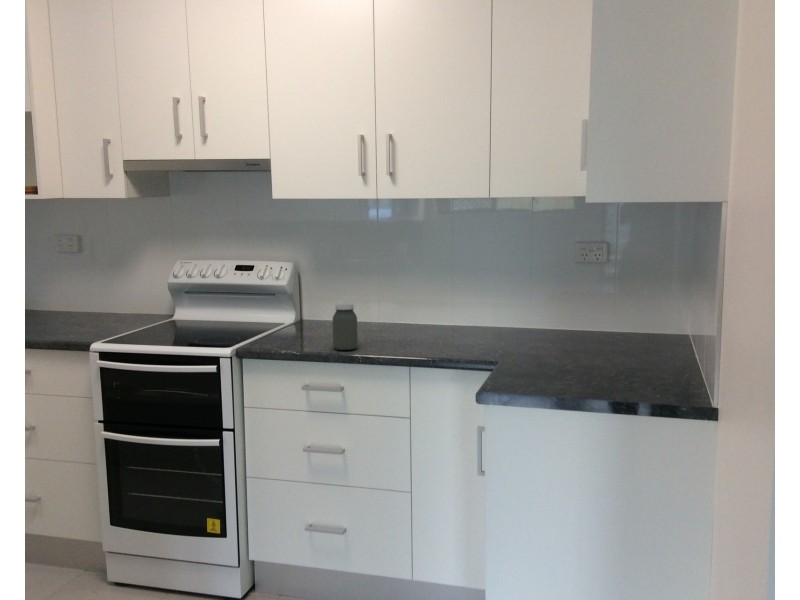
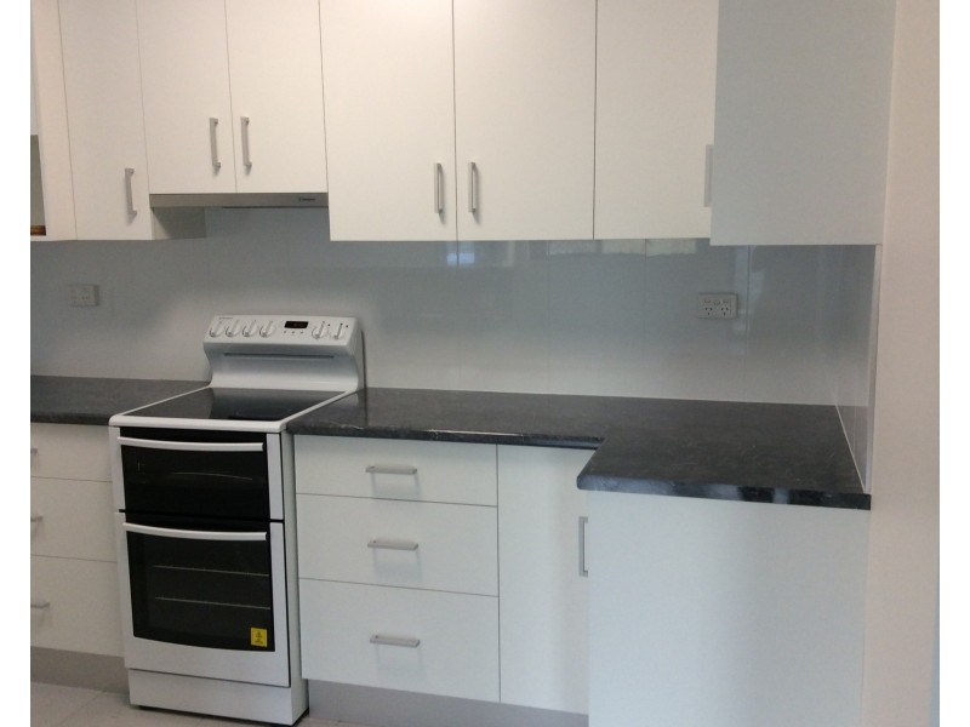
- jar [332,303,359,351]
